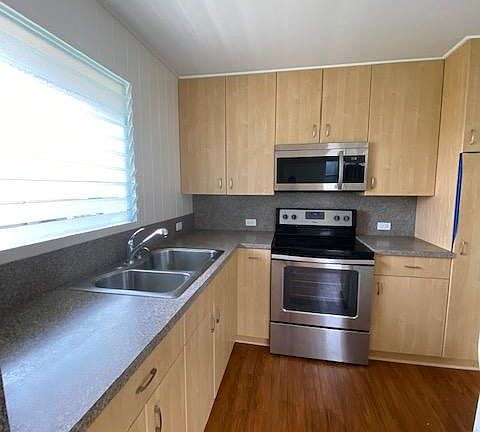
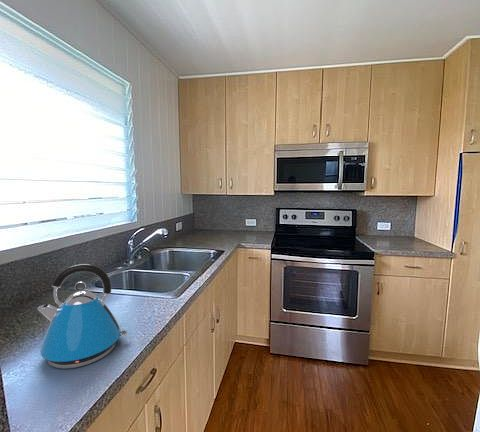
+ kettle [36,263,128,369]
